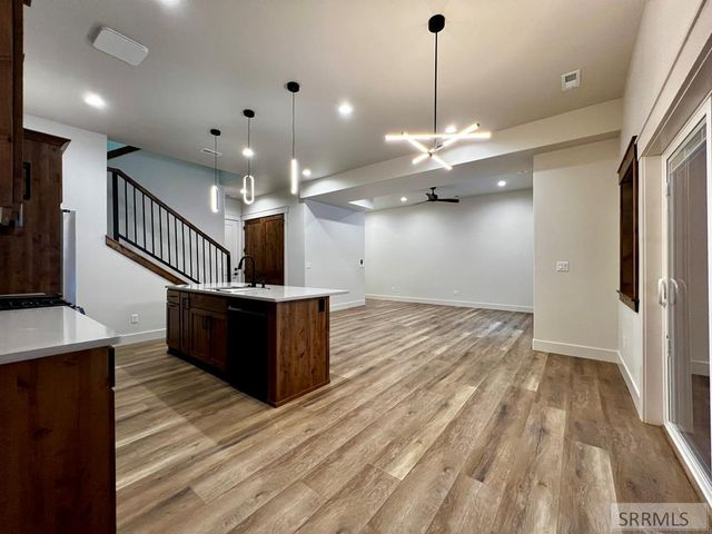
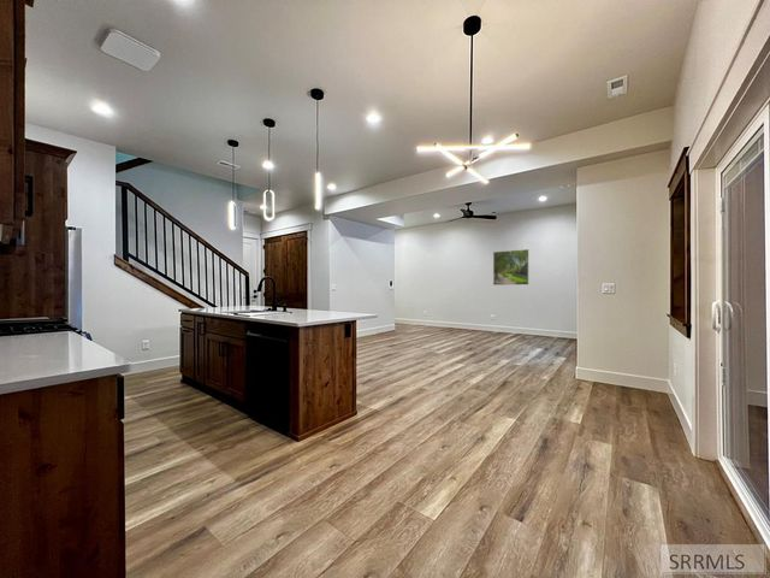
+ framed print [492,248,529,287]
